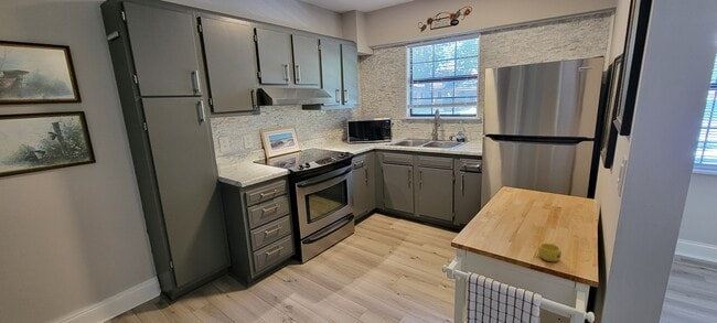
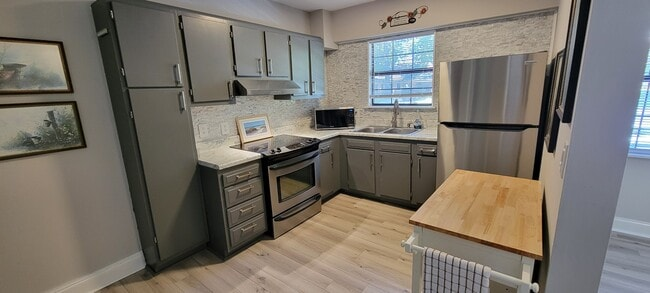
- cup [537,241,563,262]
